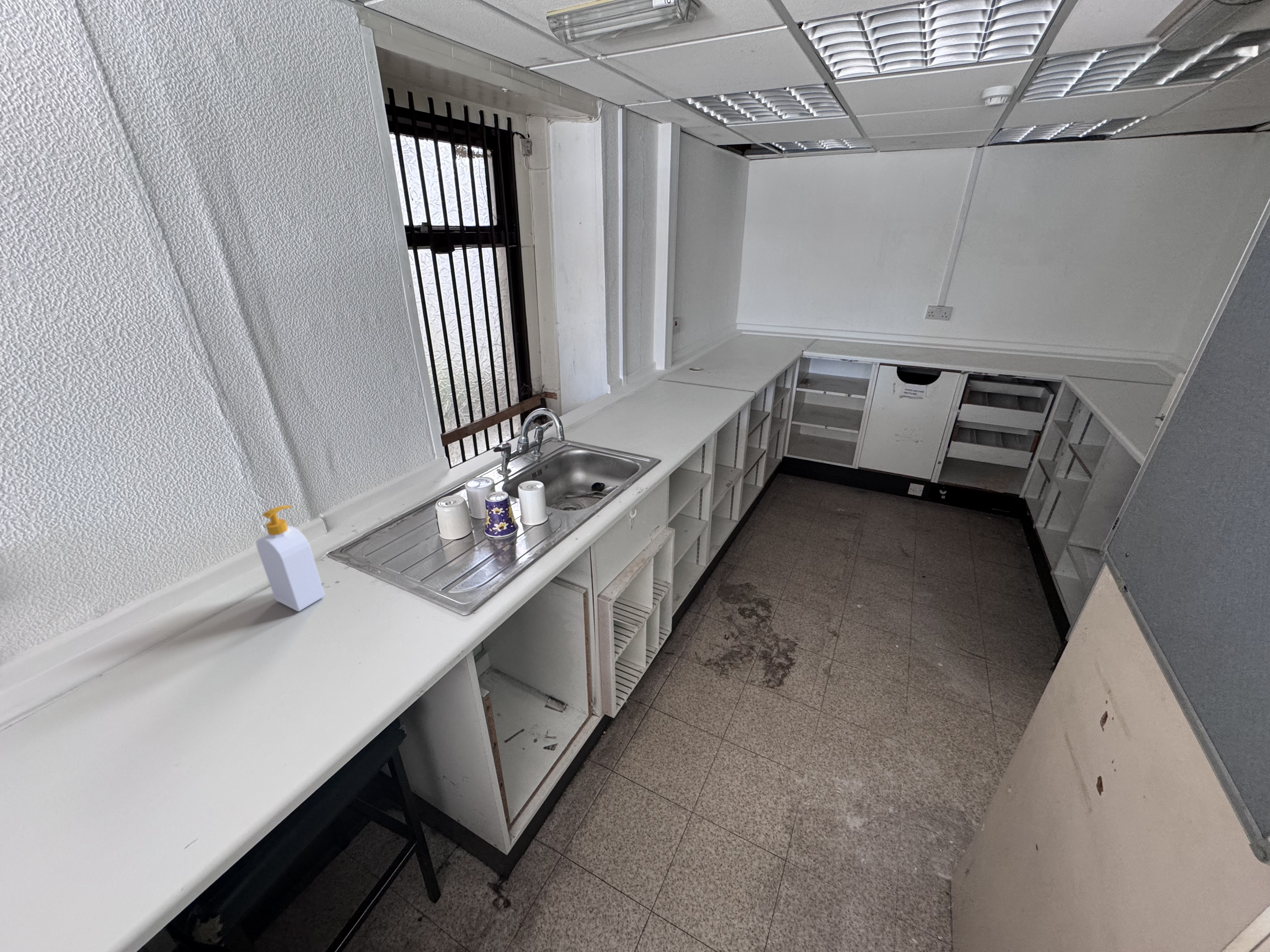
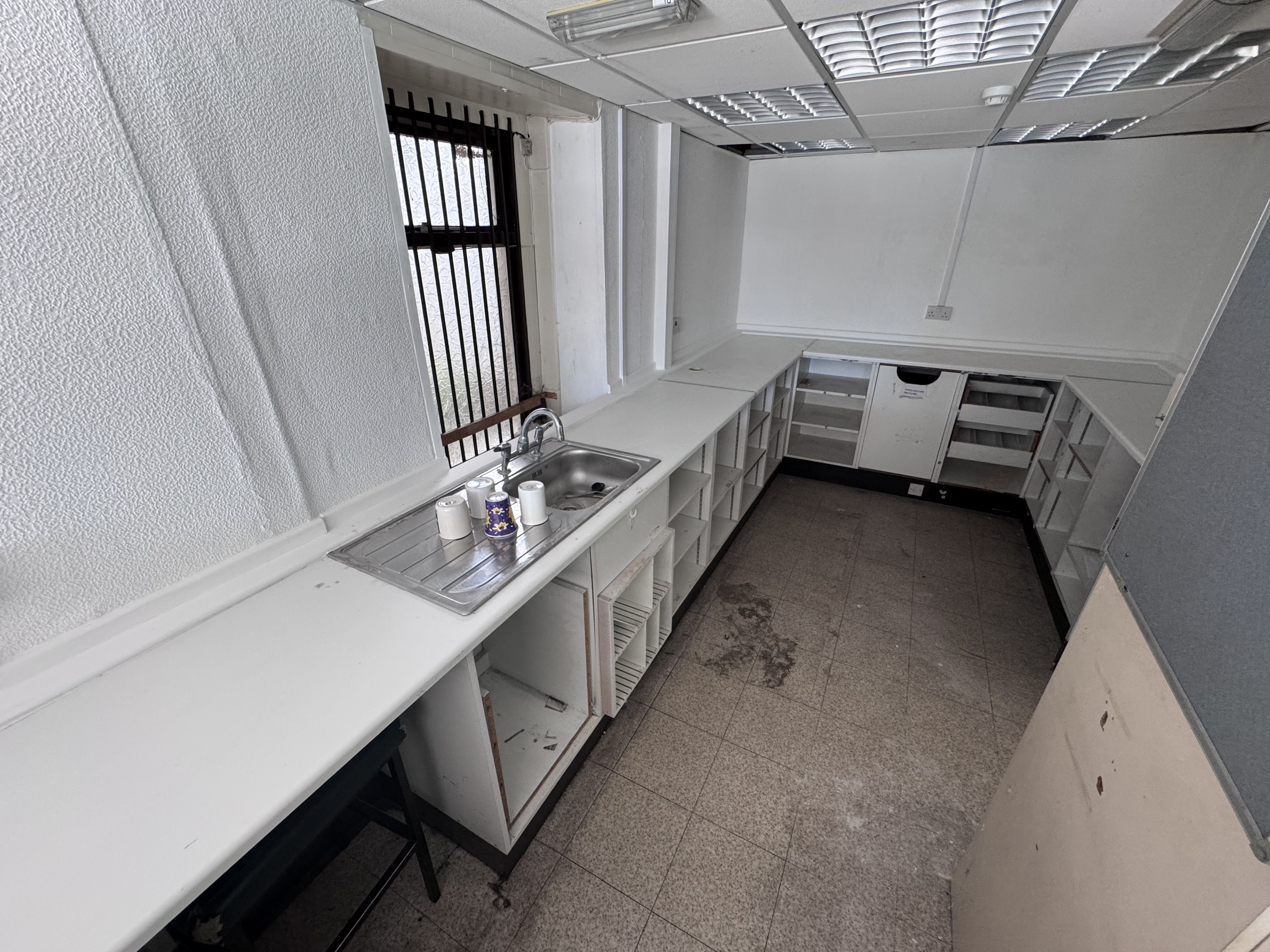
- soap bottle [256,505,325,612]
